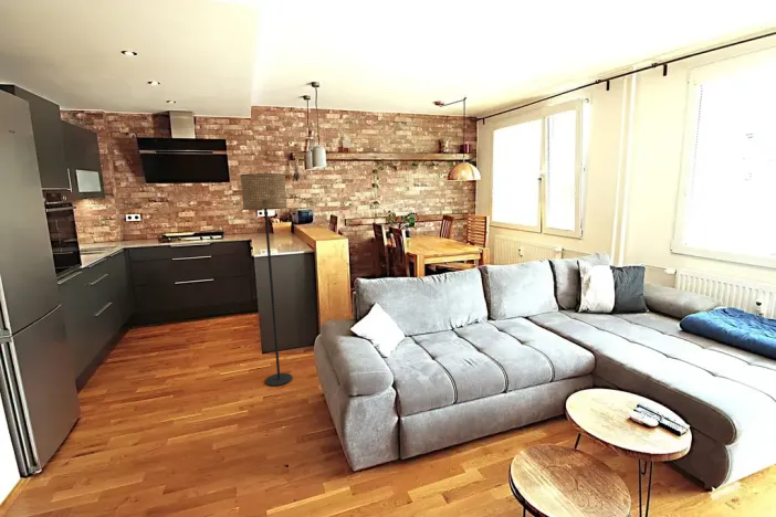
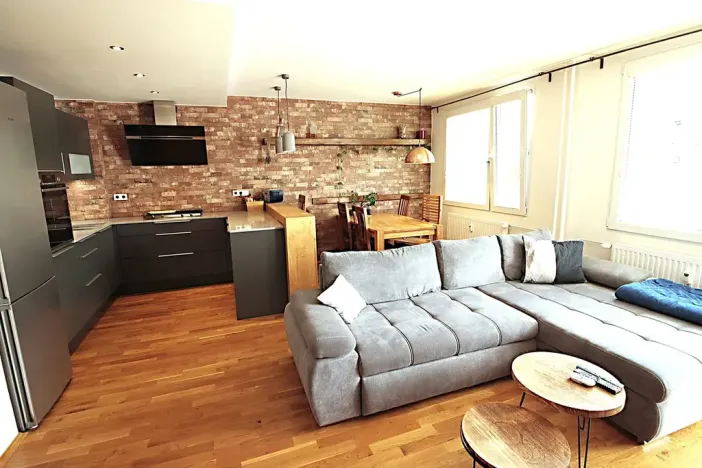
- floor lamp [239,172,293,387]
